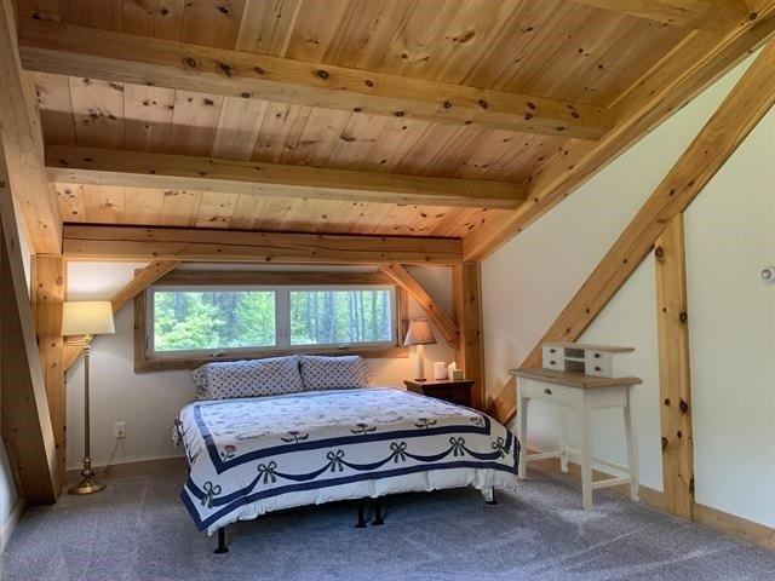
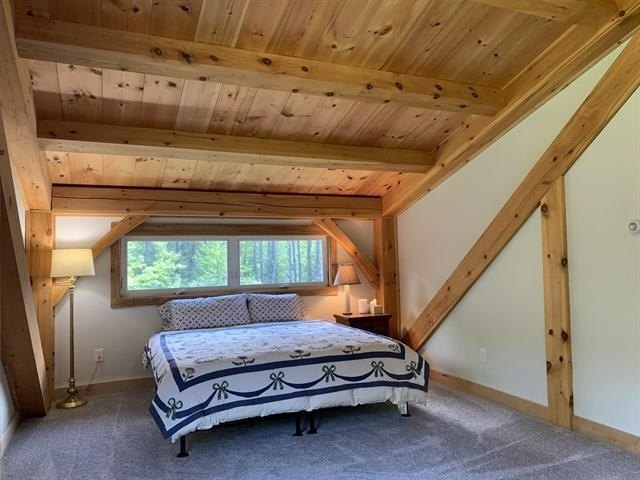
- desk [506,340,644,511]
